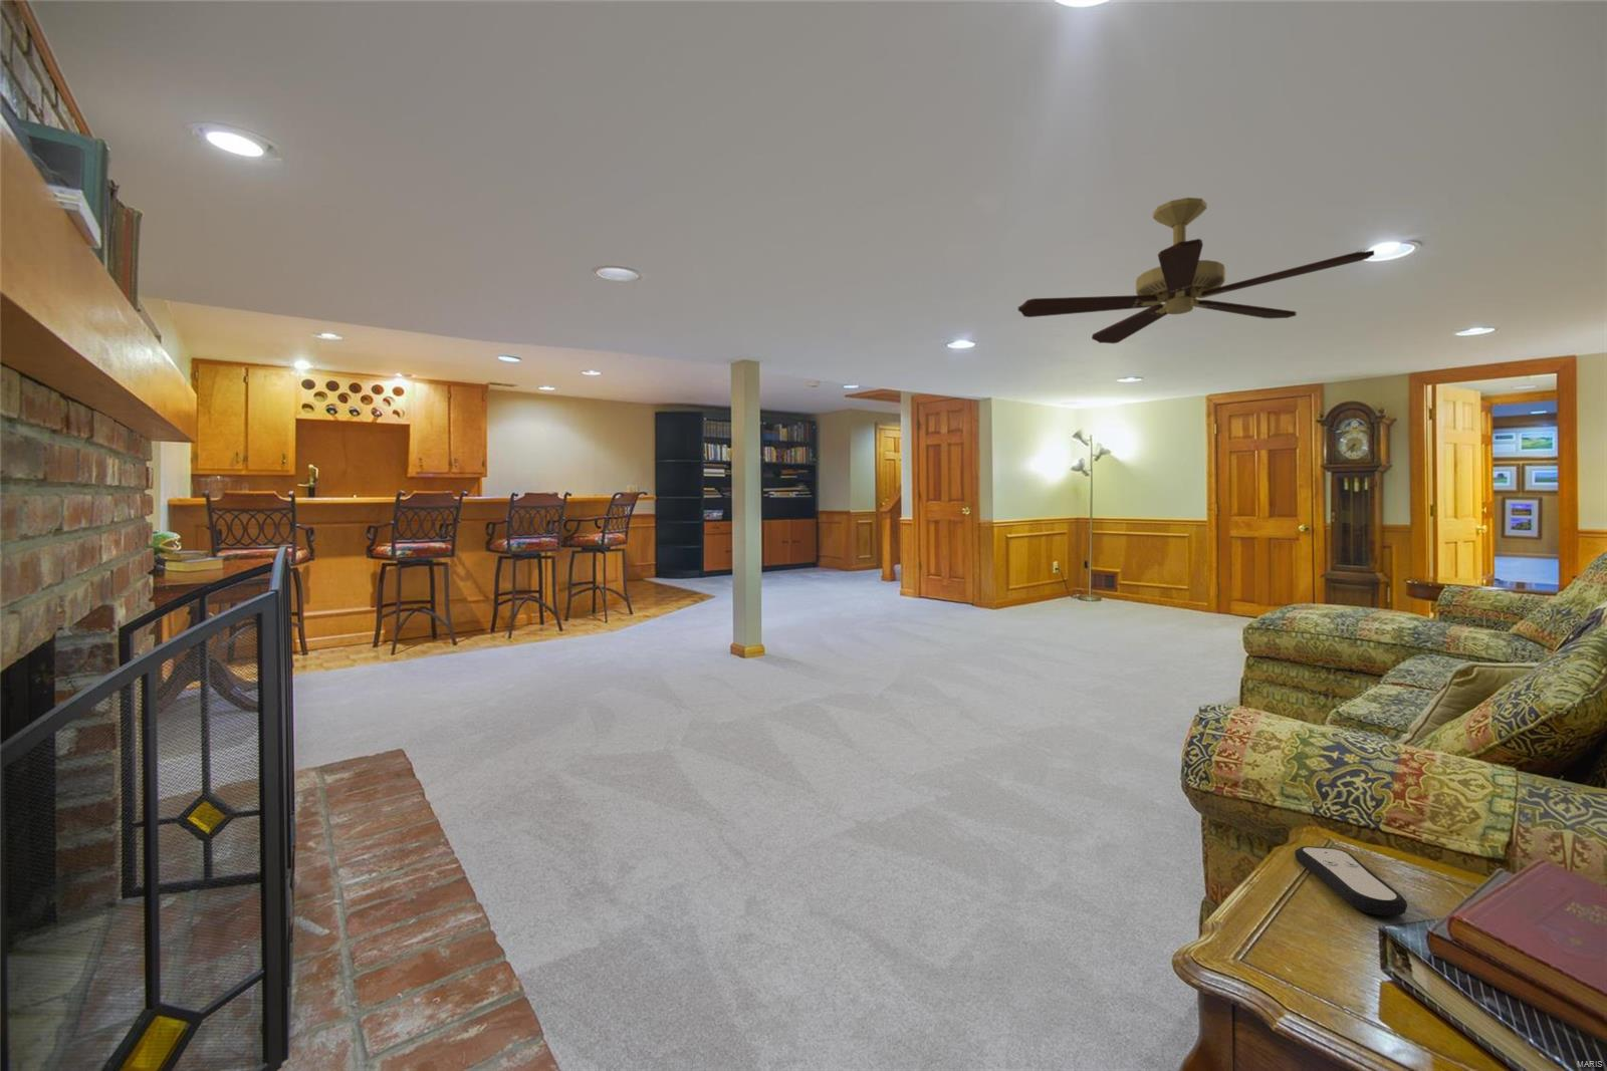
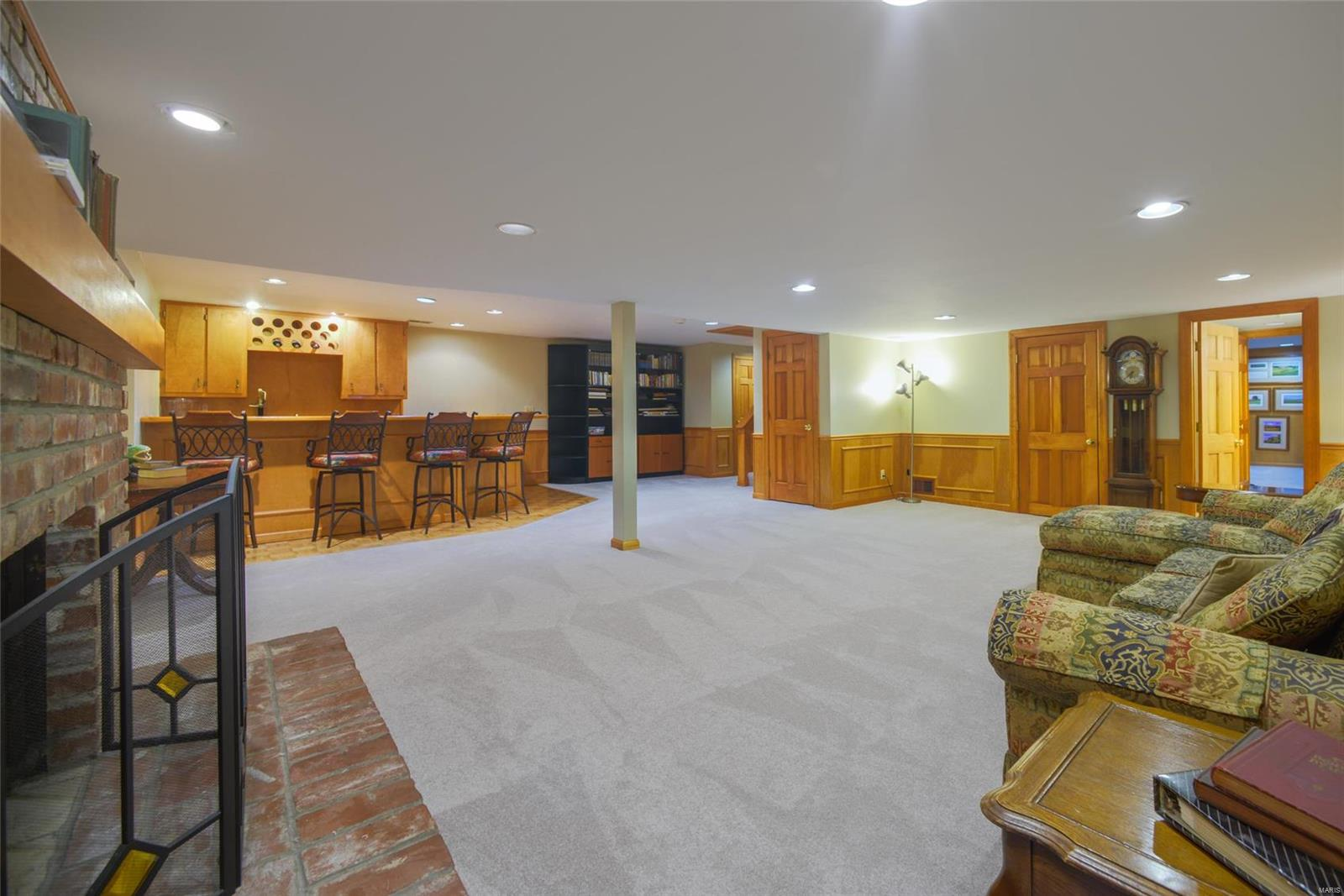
- remote control [1294,845,1409,918]
- ceiling fan [1018,197,1375,344]
